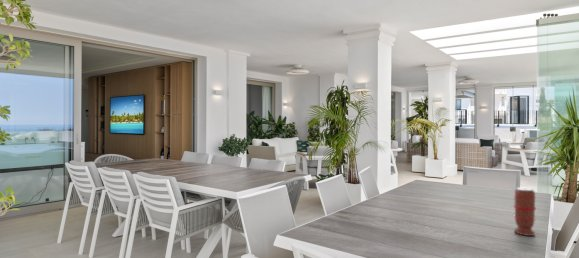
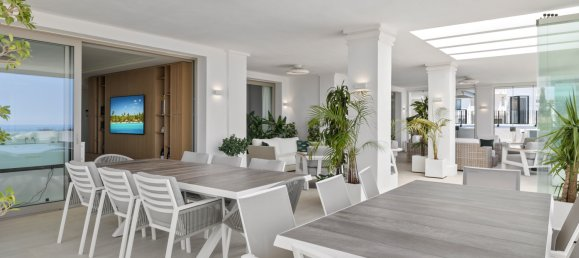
- spice grinder [513,187,537,237]
